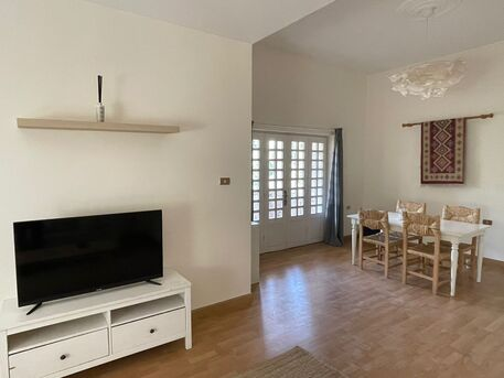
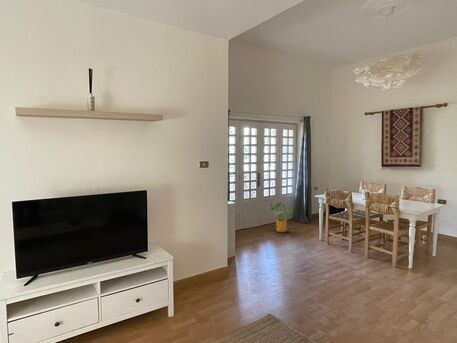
+ house plant [269,201,294,233]
